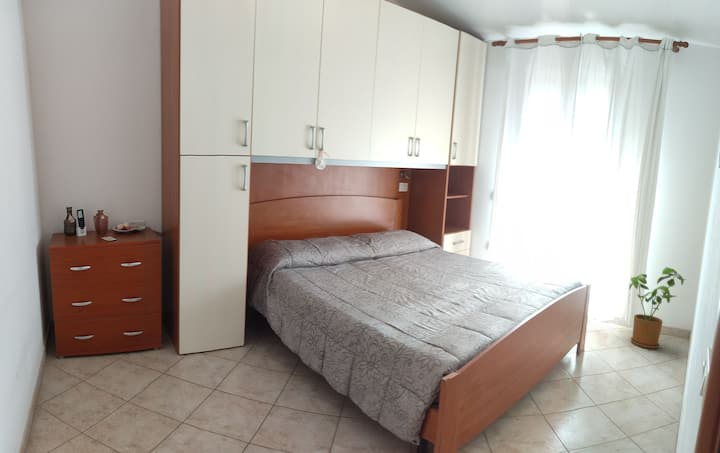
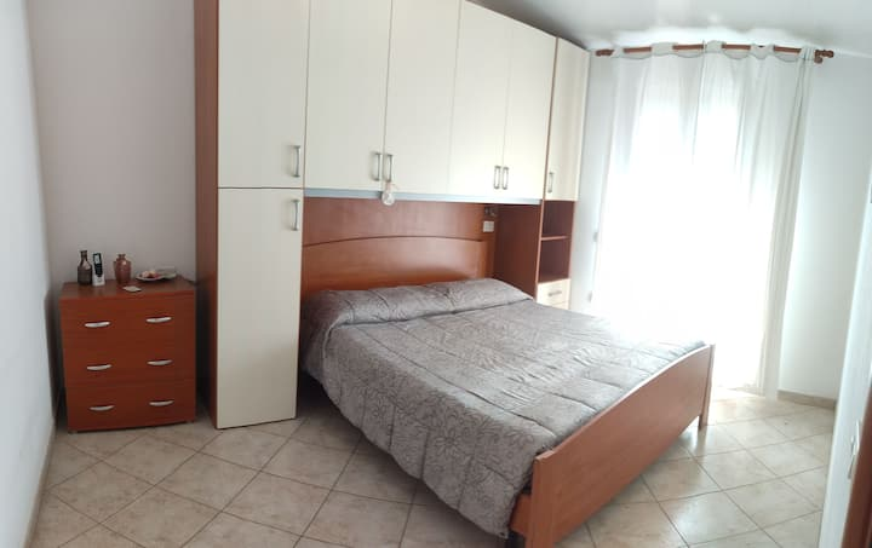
- house plant [628,266,686,350]
